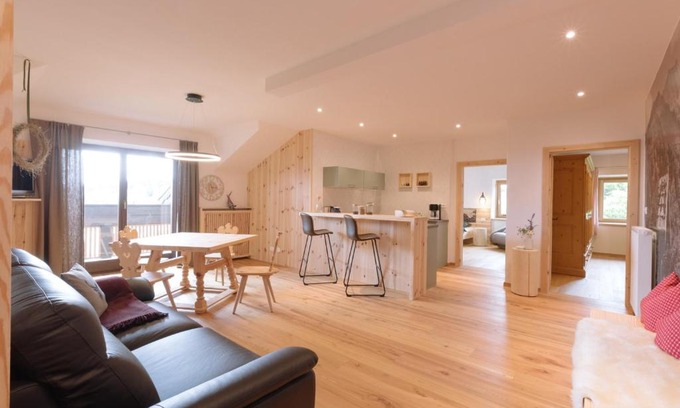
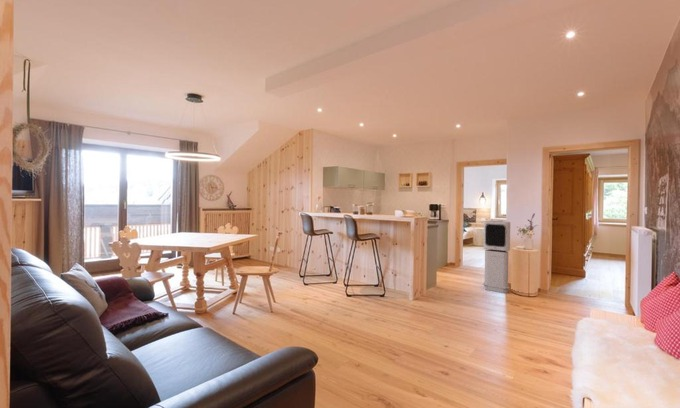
+ air purifier [482,220,511,294]
